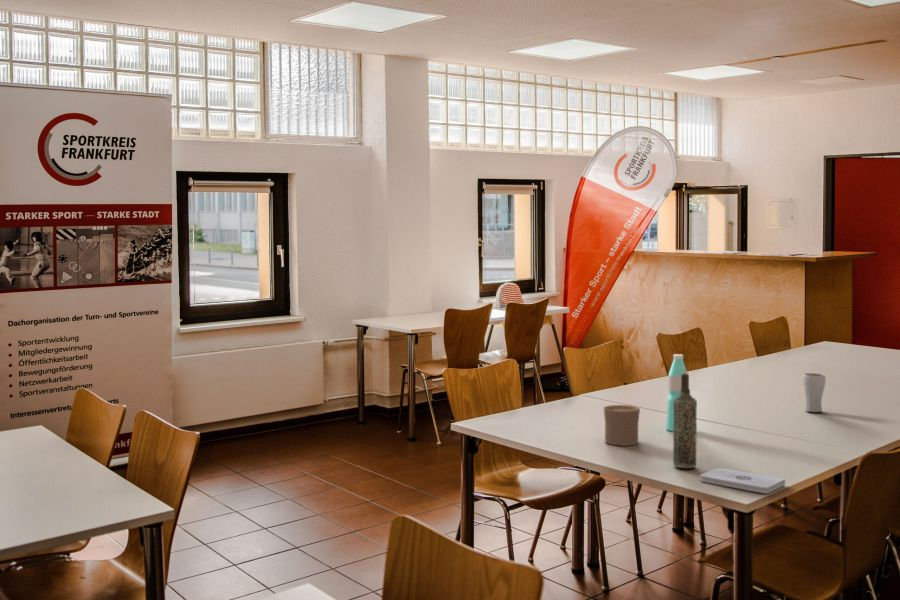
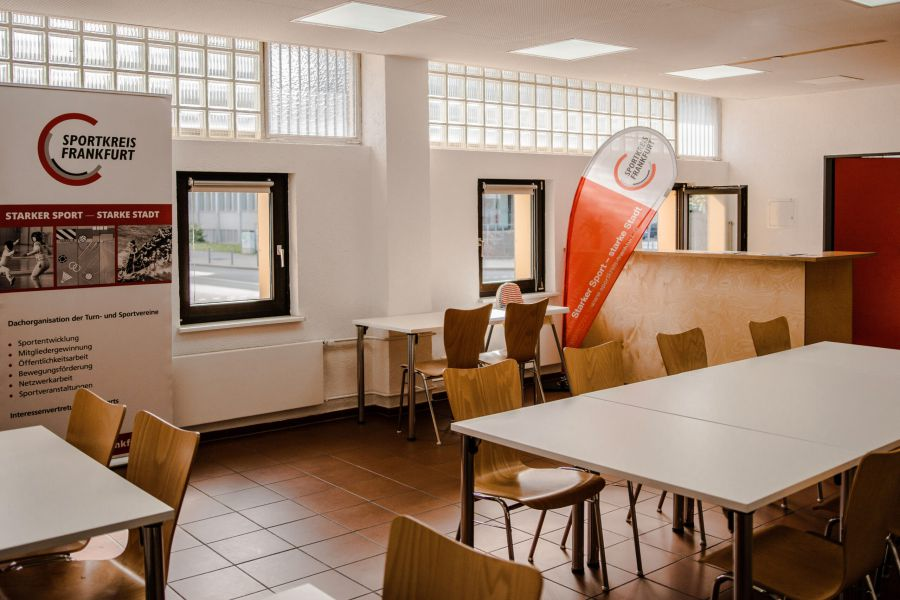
- notepad [700,467,786,494]
- water bottle [665,353,688,432]
- drinking glass [802,372,827,413]
- bottle [672,372,698,469]
- cup [603,404,641,446]
